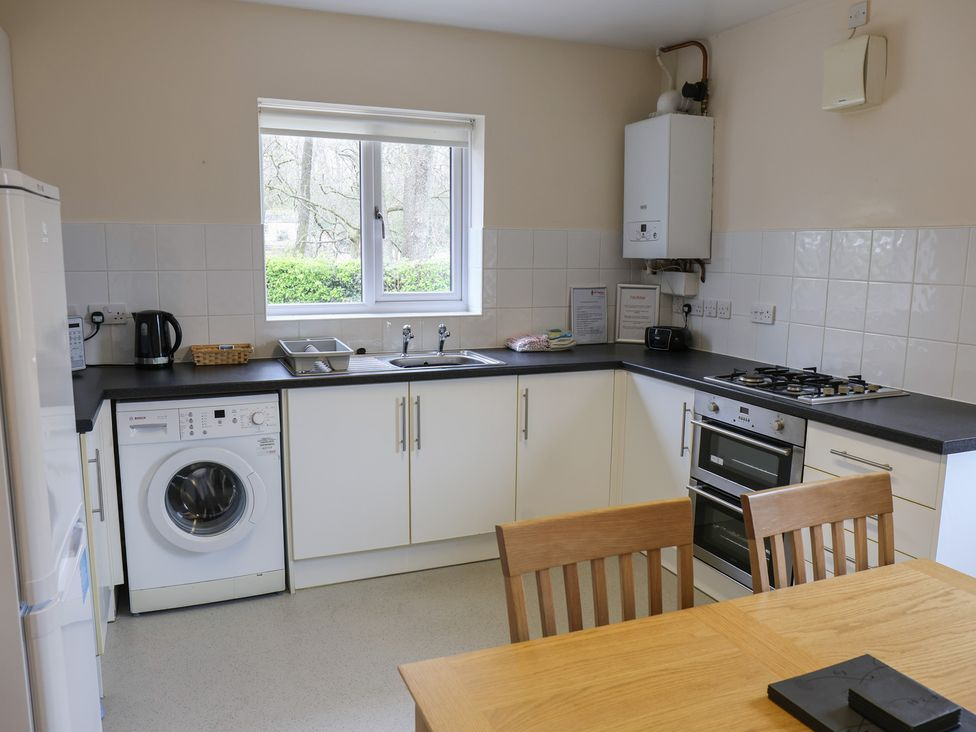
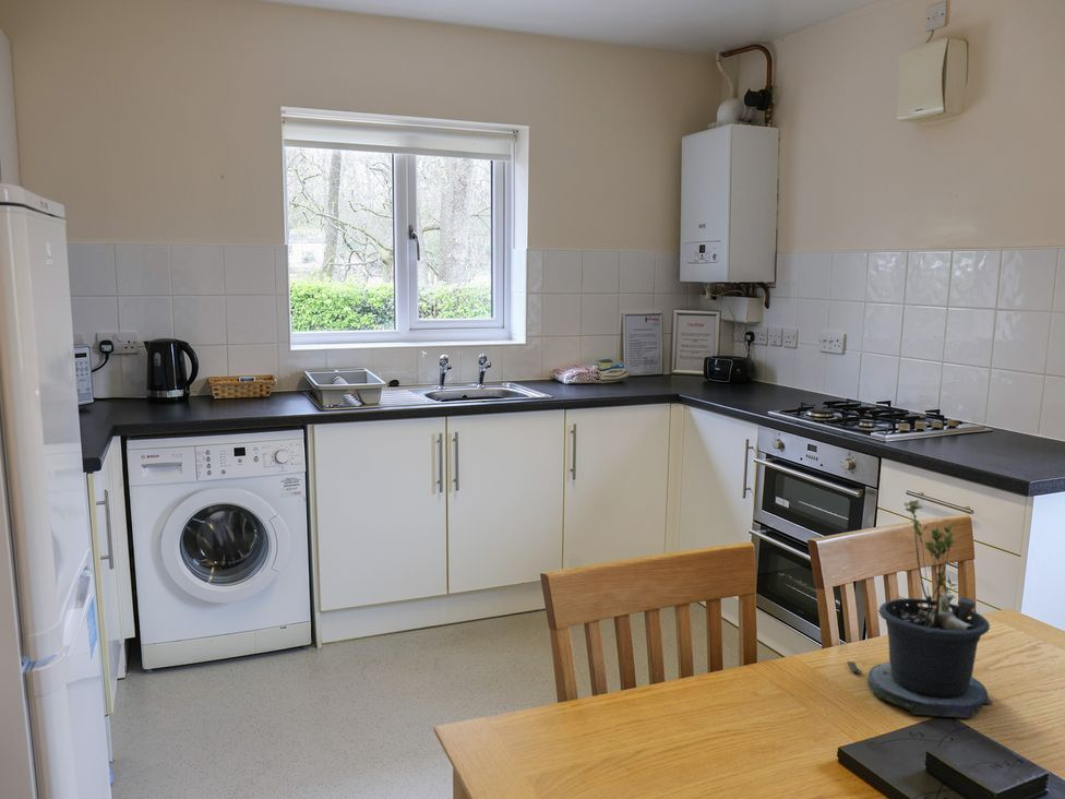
+ potted plant [846,499,994,719]
